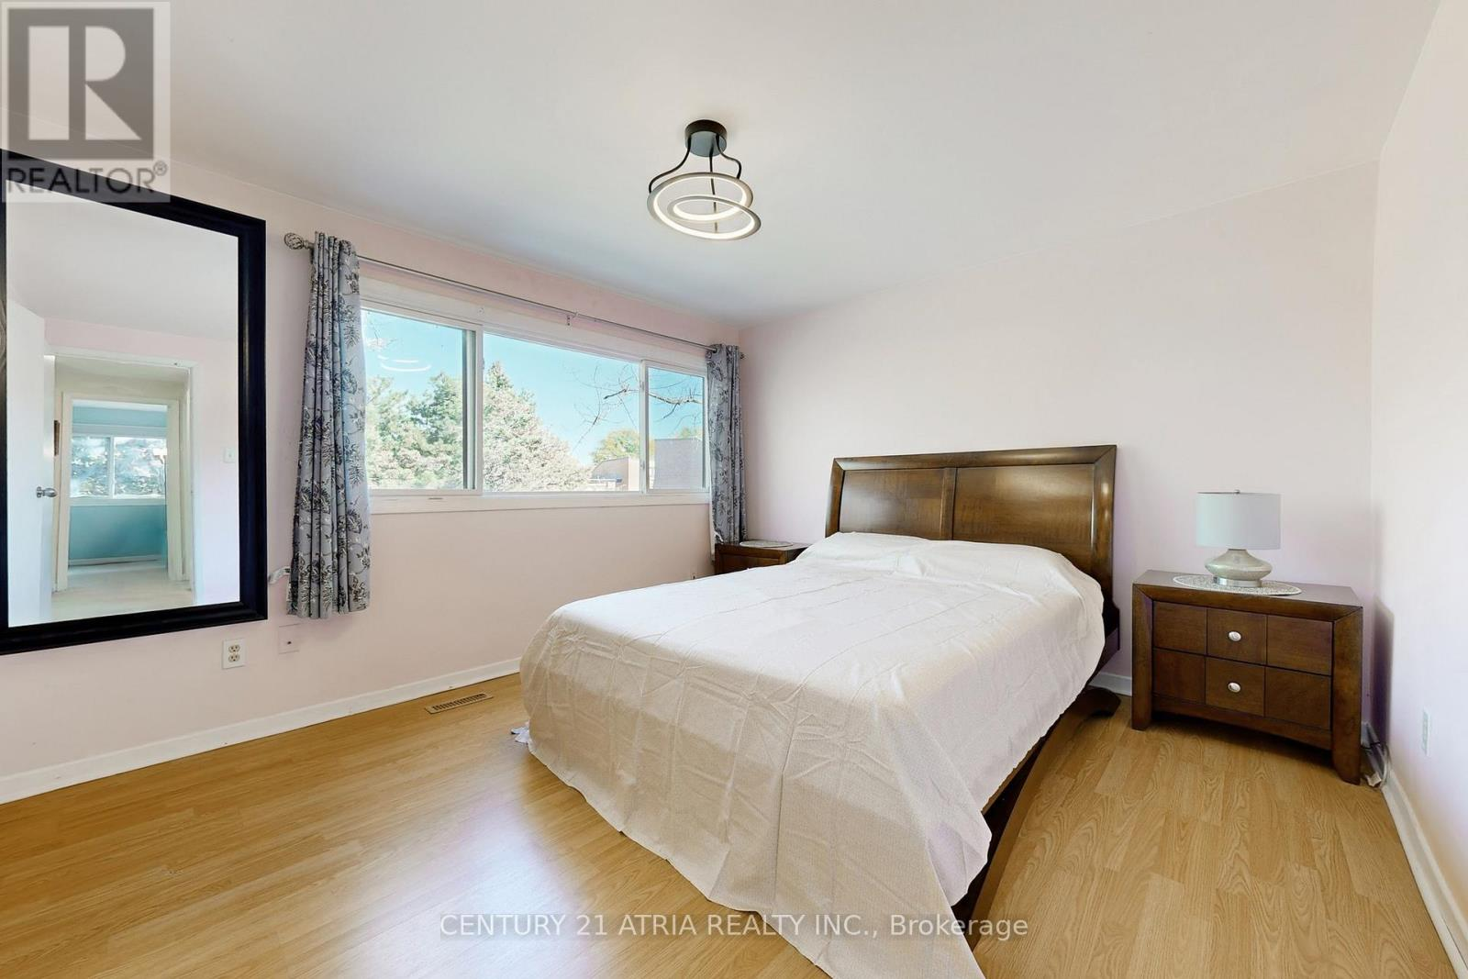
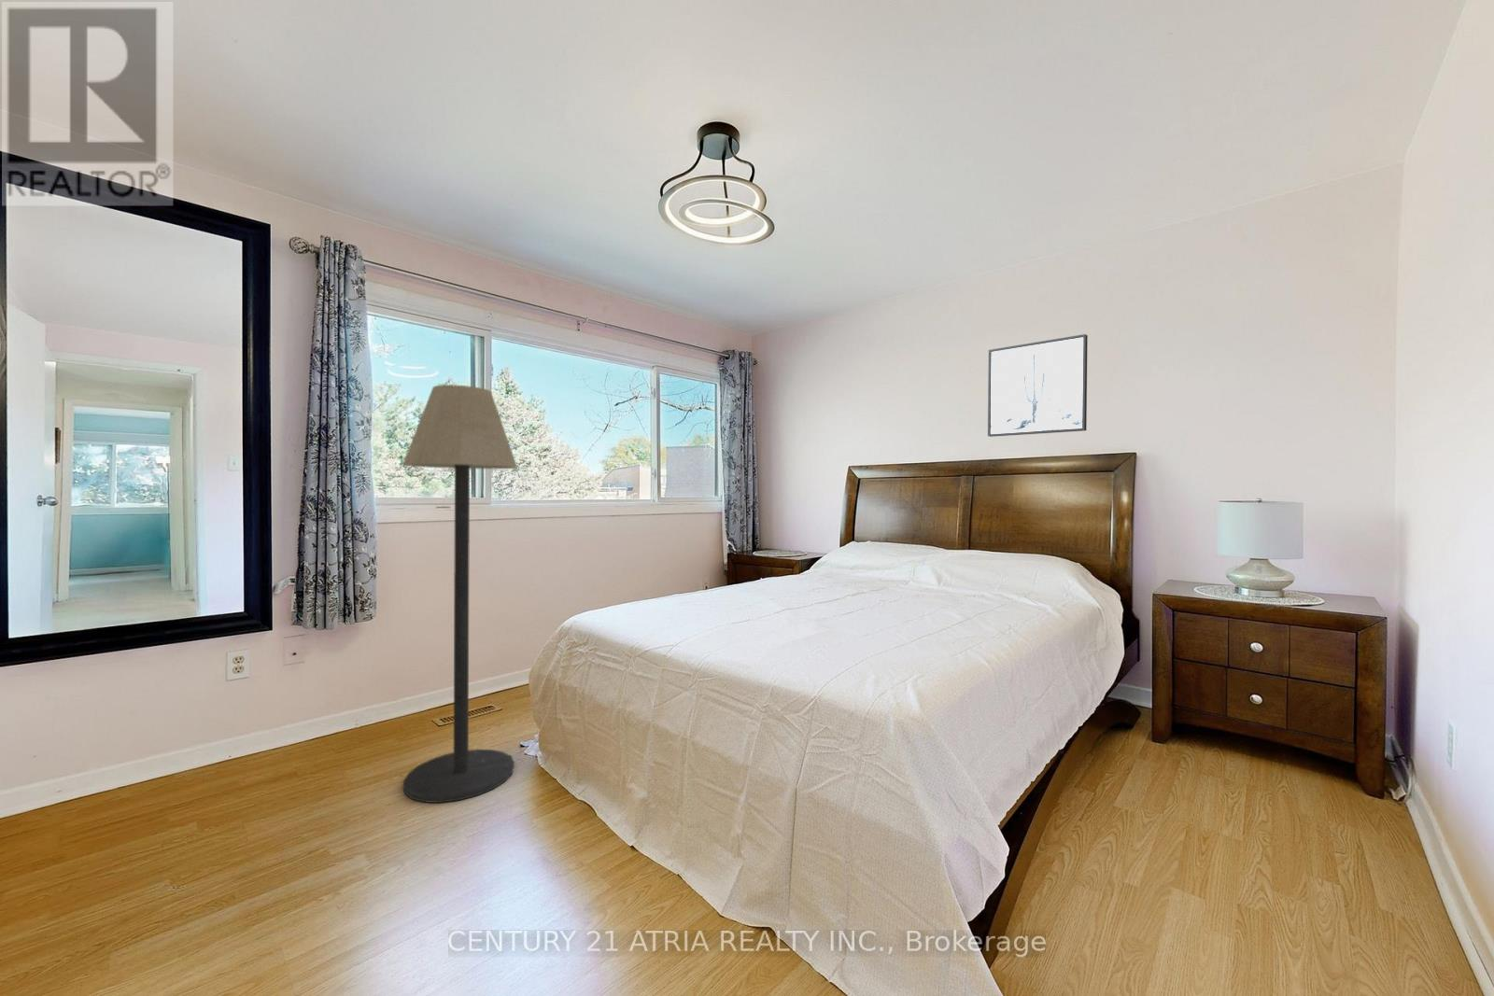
+ wall art [987,333,1088,438]
+ floor lamp [401,384,518,804]
